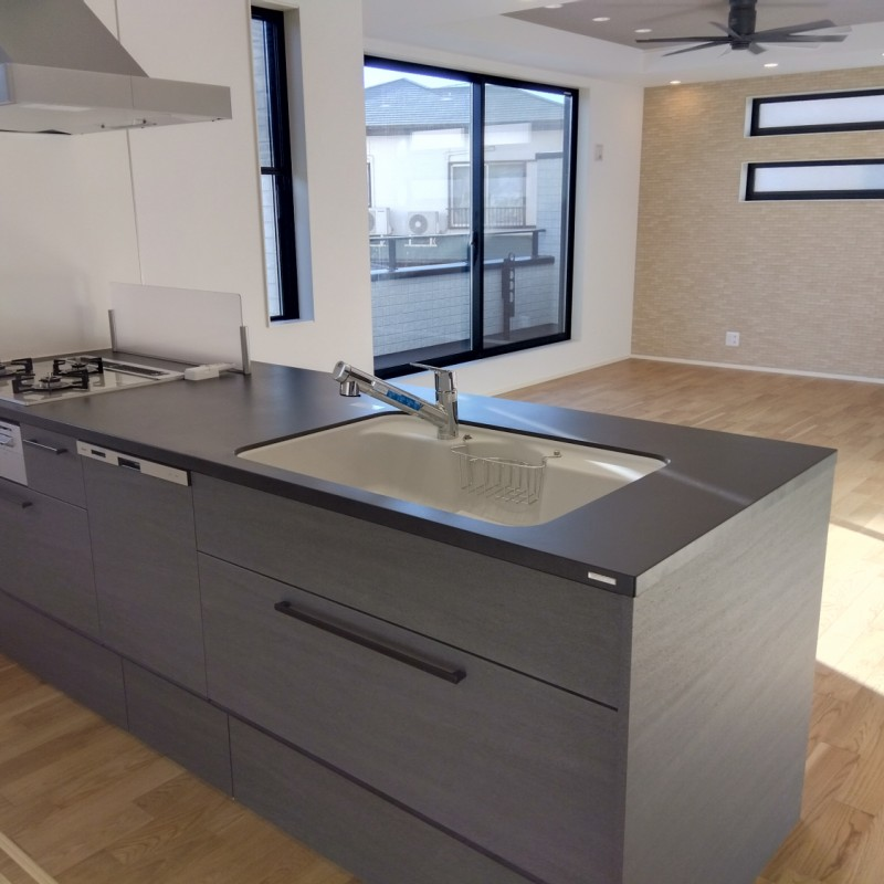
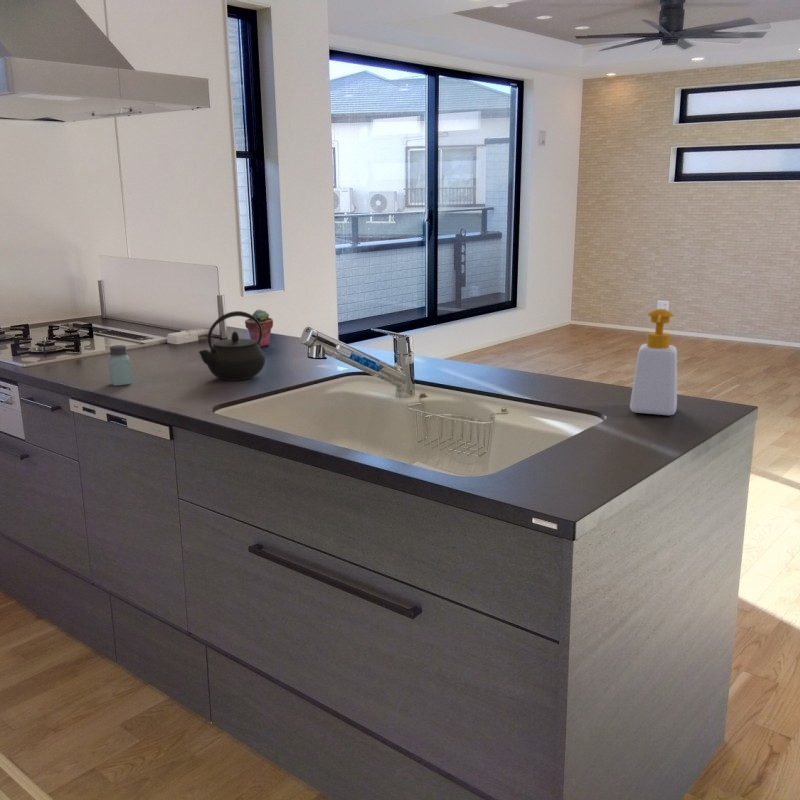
+ potted succulent [244,308,274,348]
+ kettle [198,310,266,382]
+ saltshaker [107,344,133,387]
+ soap bottle [629,308,678,416]
